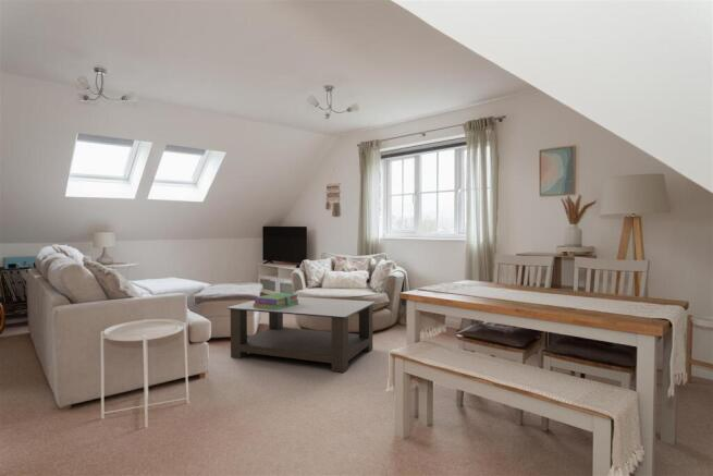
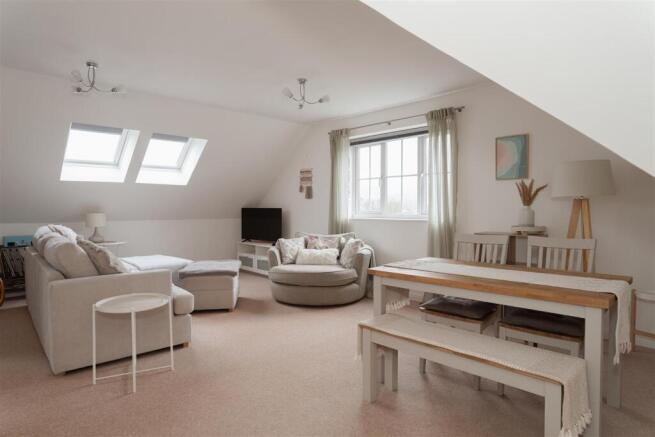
- coffee table [226,295,377,374]
- stack of books [254,292,299,310]
